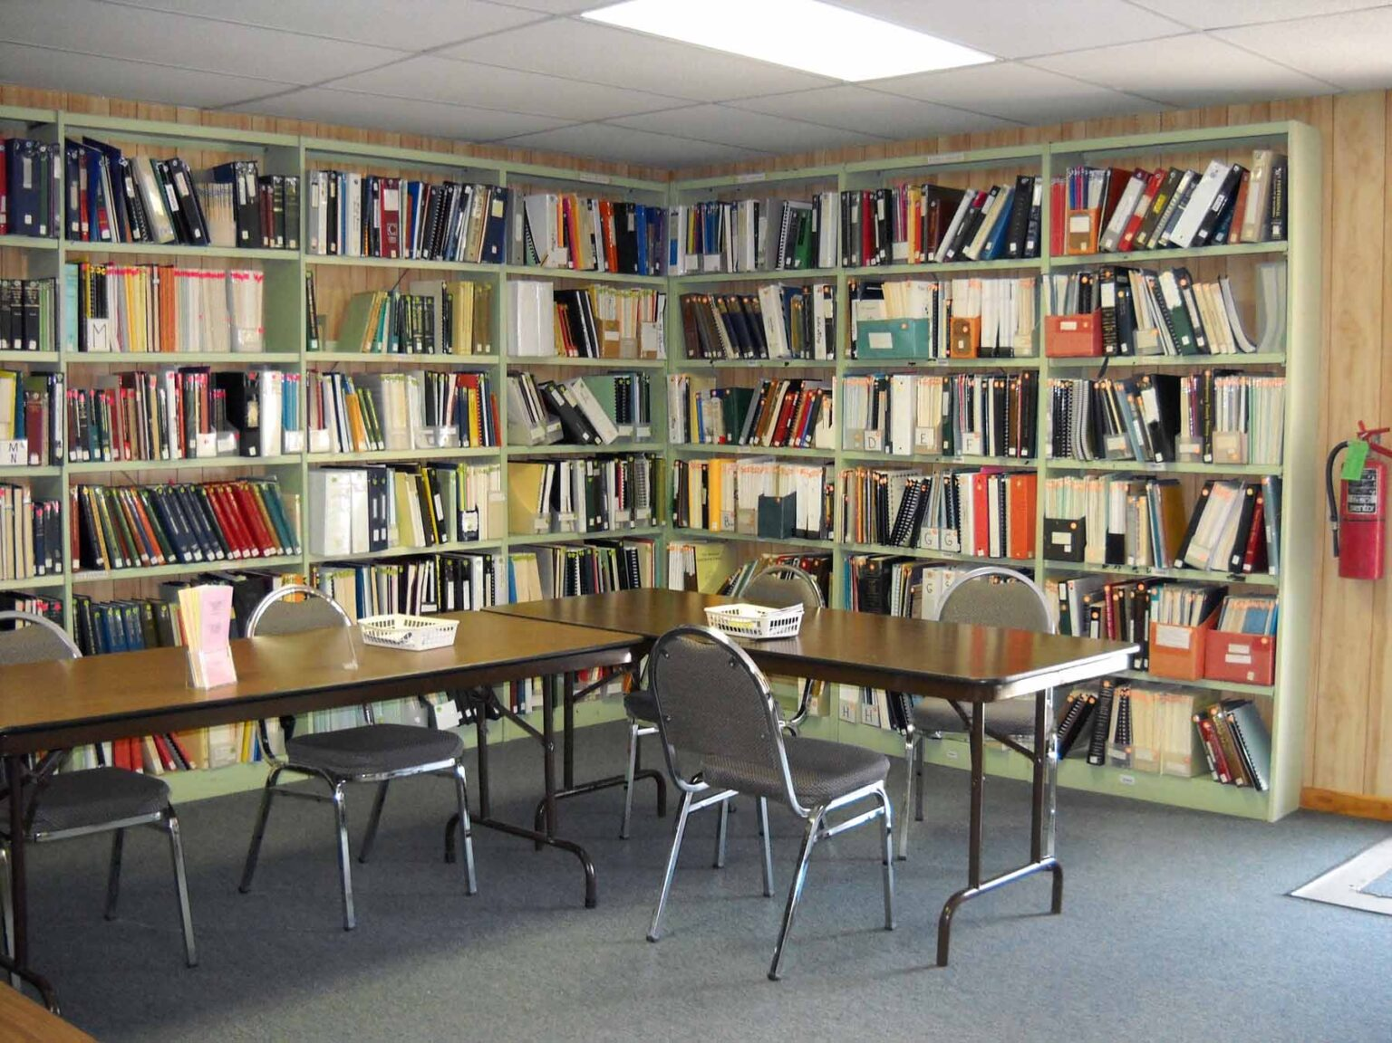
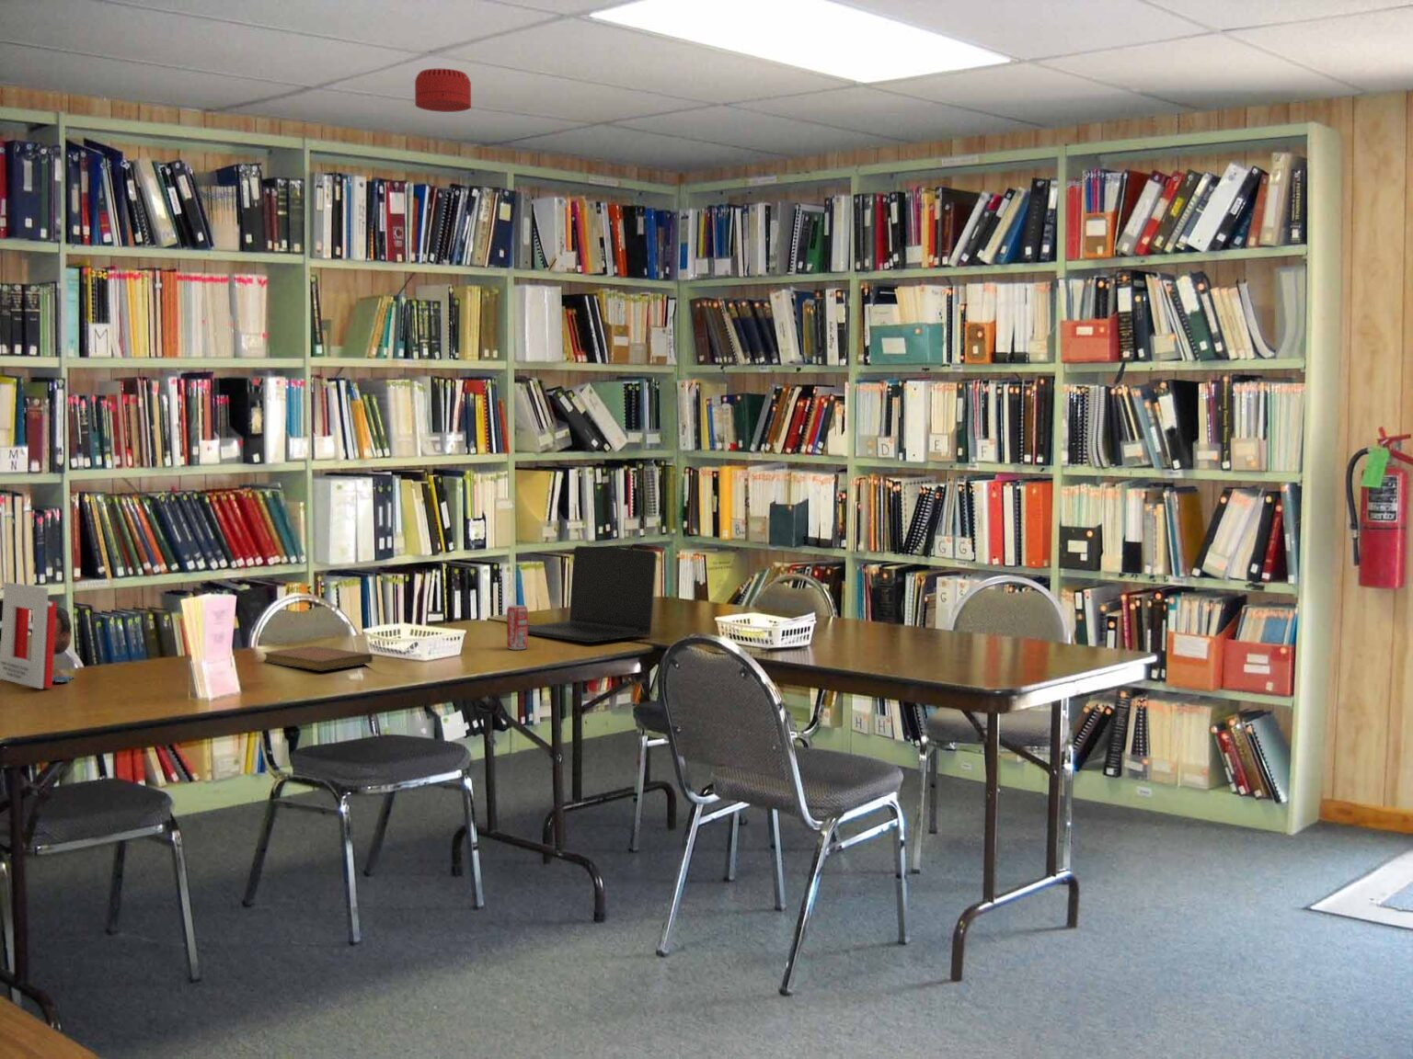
+ notebook [263,645,374,672]
+ laptop [528,545,658,643]
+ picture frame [0,581,76,690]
+ beverage can [506,604,528,651]
+ smoke detector [414,68,472,113]
